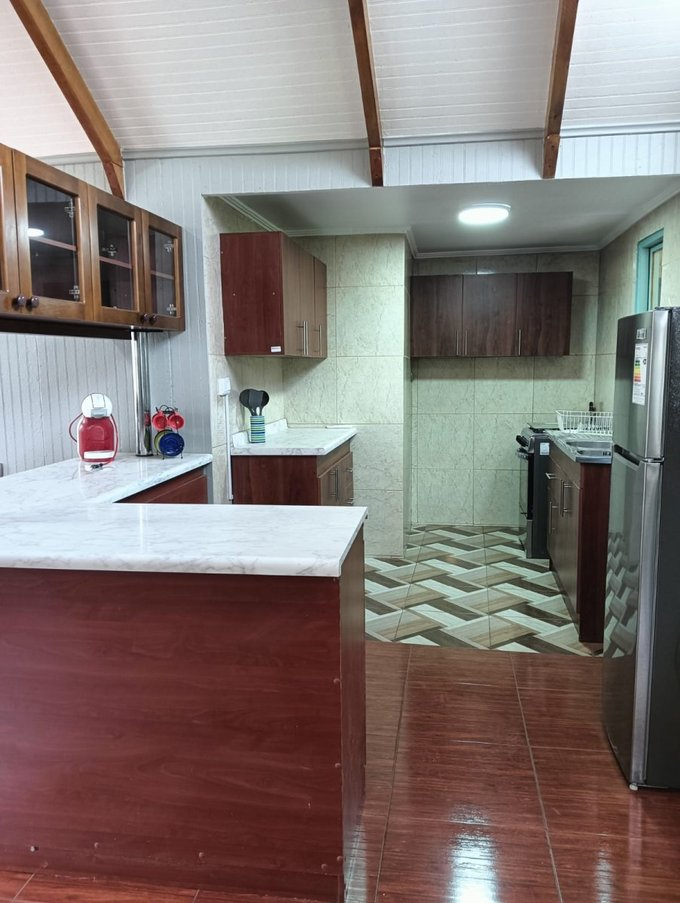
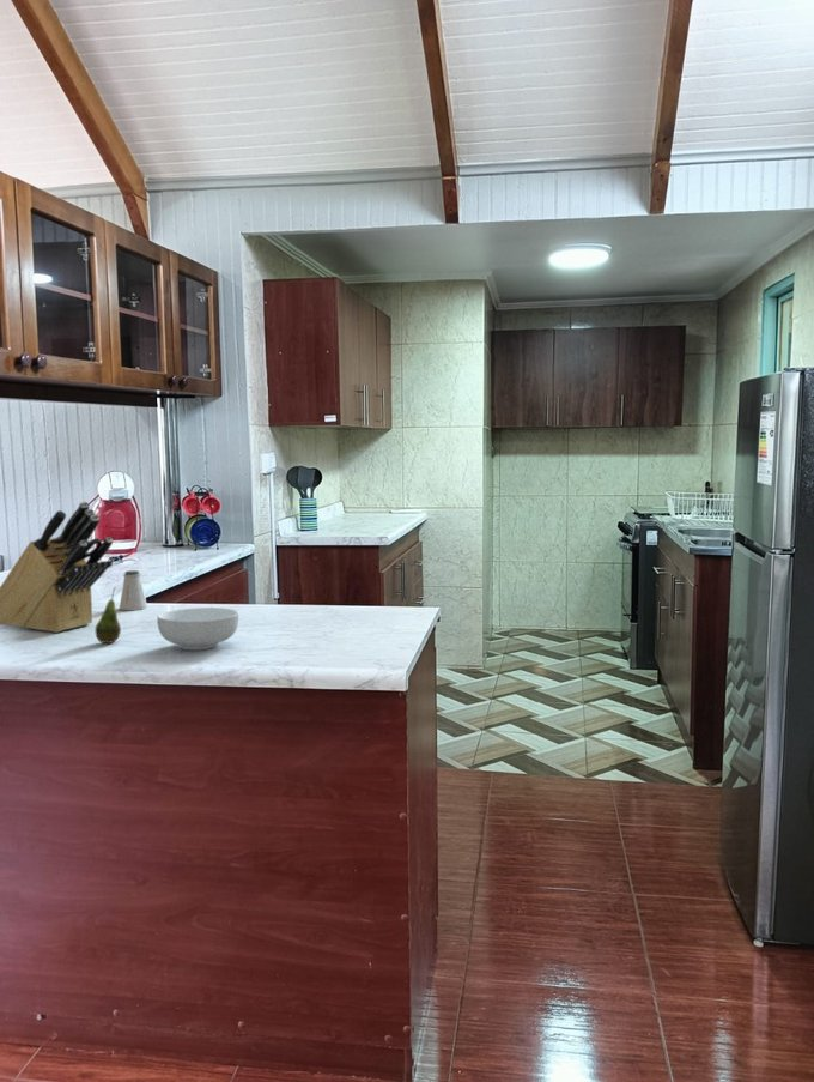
+ fruit [93,586,122,645]
+ saltshaker [119,569,148,611]
+ cereal bowl [156,606,239,651]
+ knife block [0,501,114,634]
